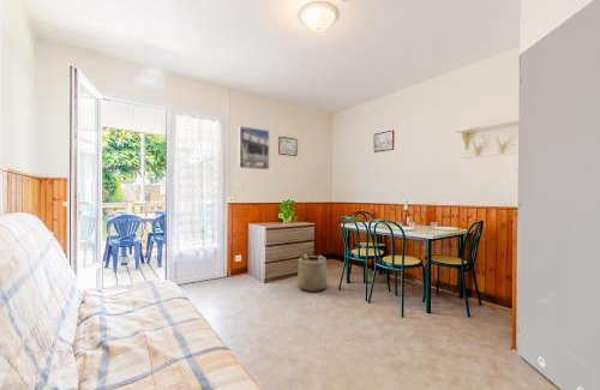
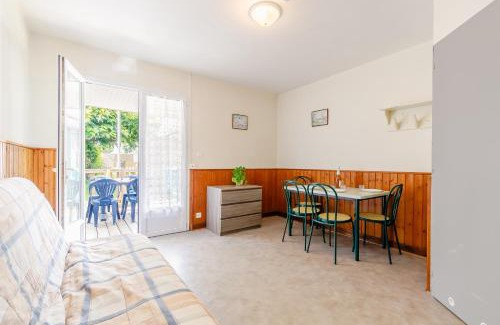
- basket [296,252,329,293]
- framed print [238,125,270,170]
